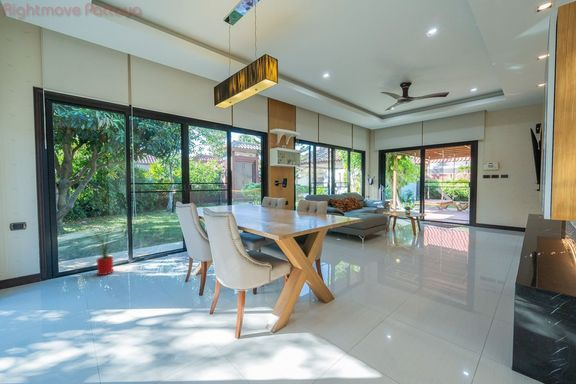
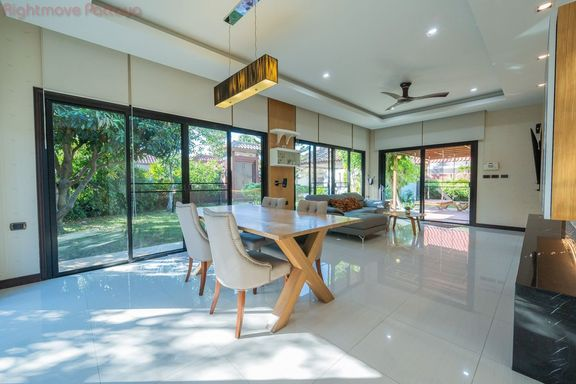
- house plant [82,223,128,276]
